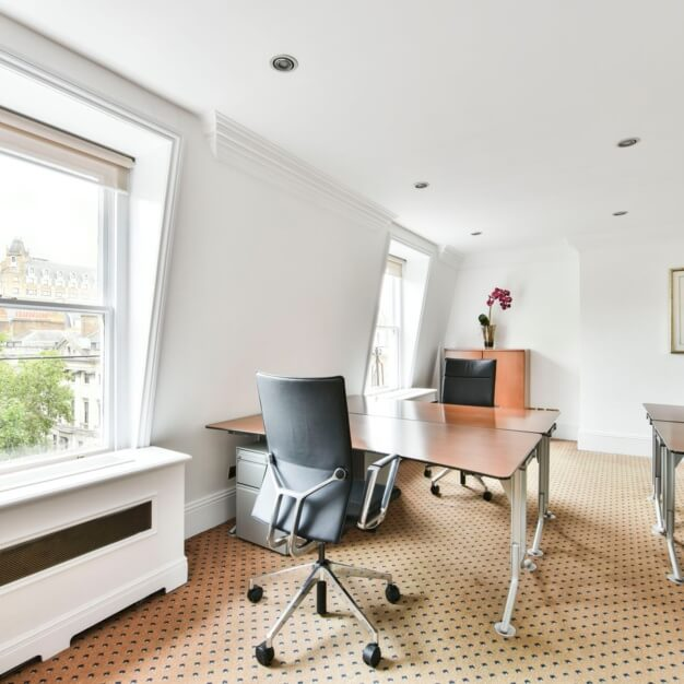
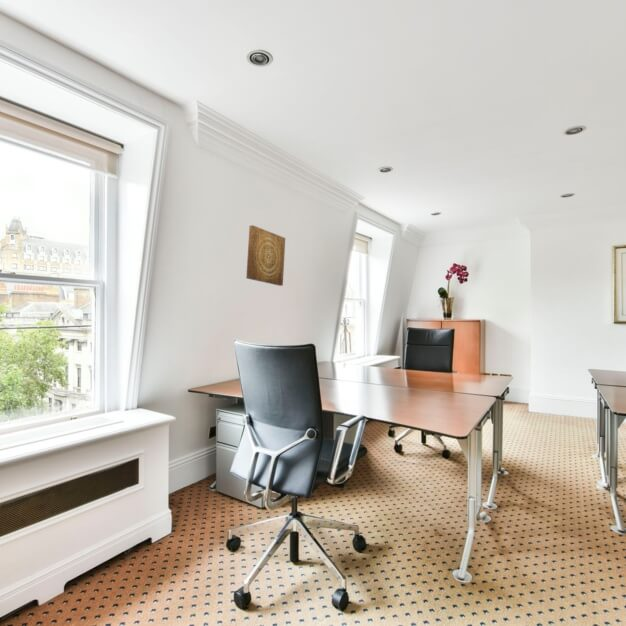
+ wall art [245,224,286,287]
